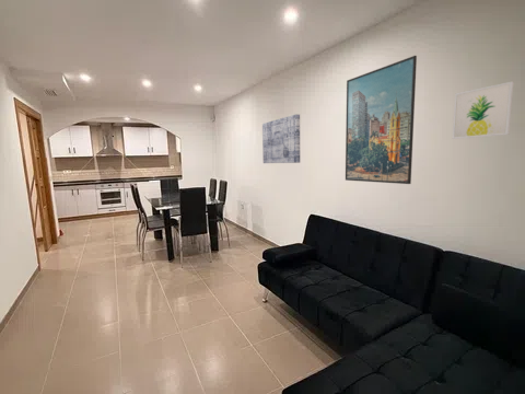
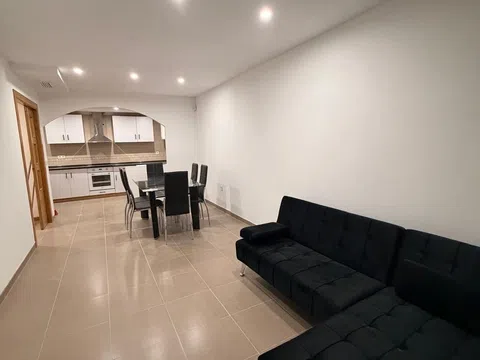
- wall art [452,81,515,140]
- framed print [345,55,418,185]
- wall art [261,113,301,164]
